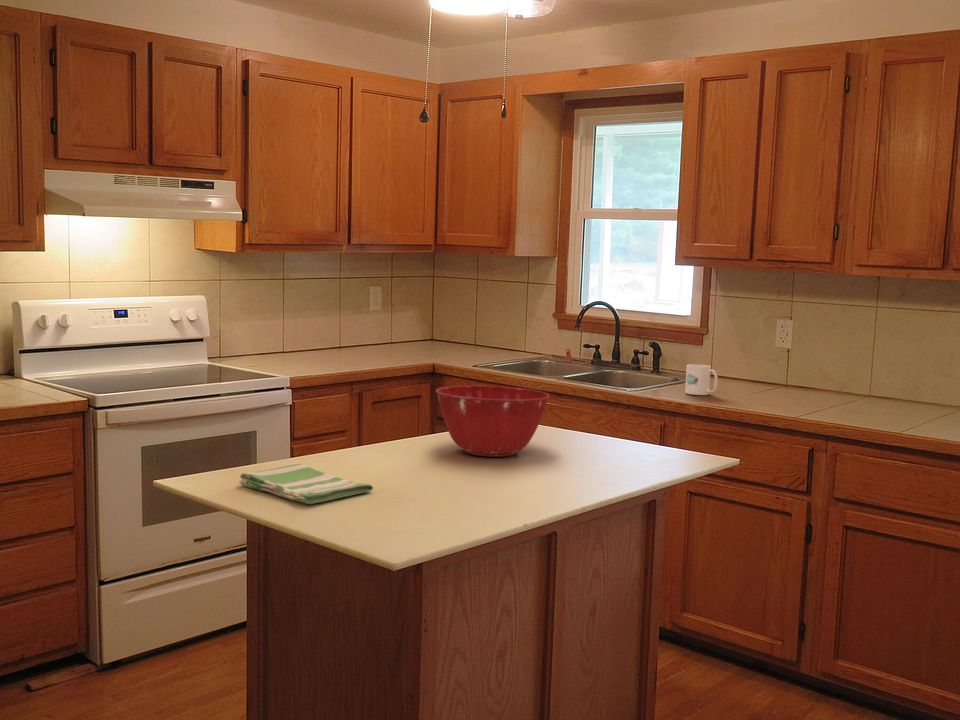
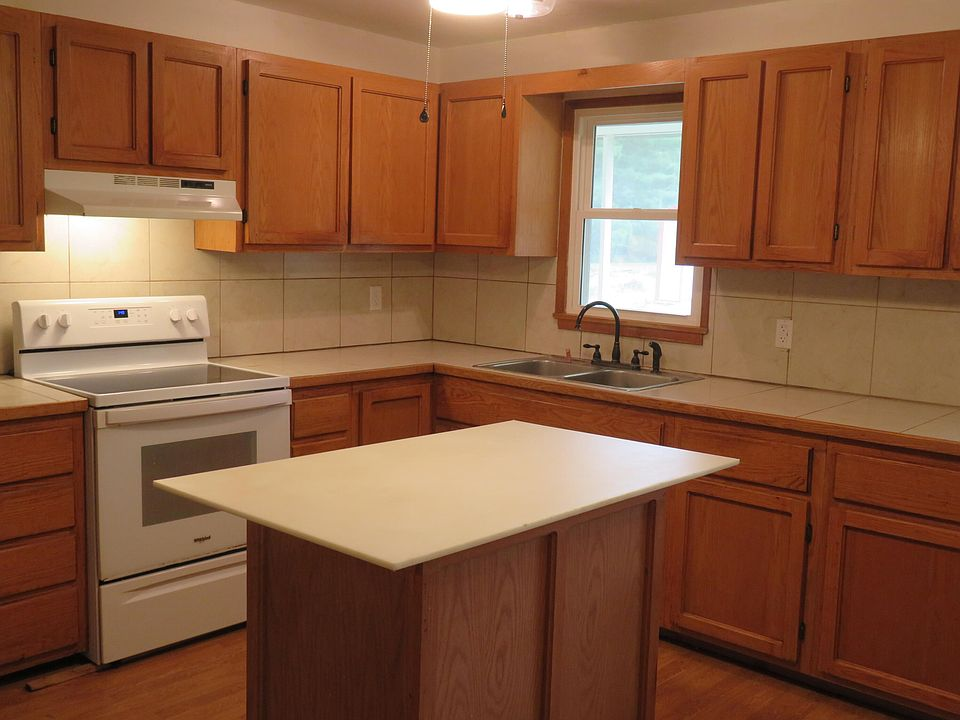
- mixing bowl [435,385,550,457]
- dish towel [238,462,374,505]
- mug [684,363,719,396]
